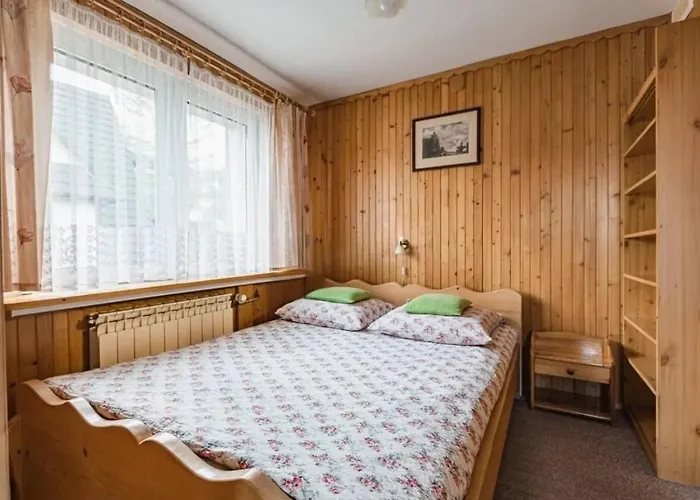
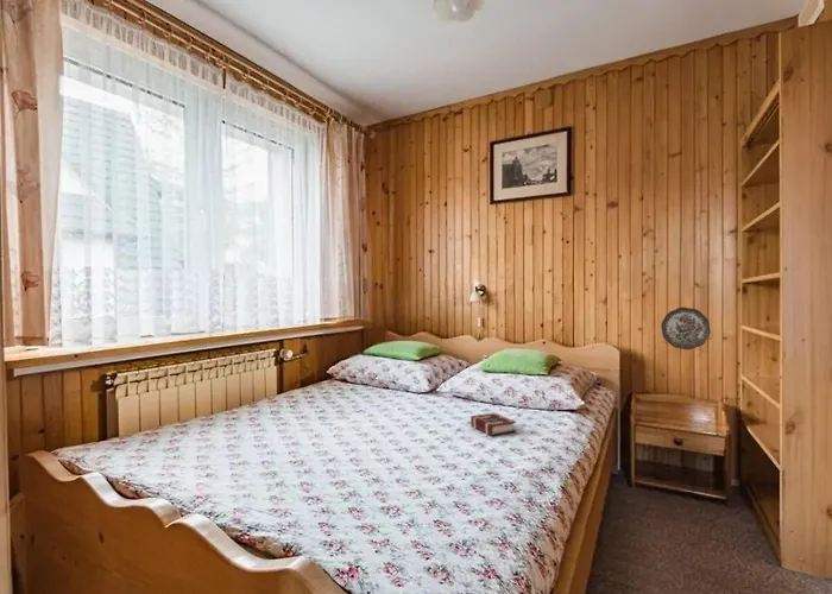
+ book [469,412,517,437]
+ decorative plate [660,307,712,350]
